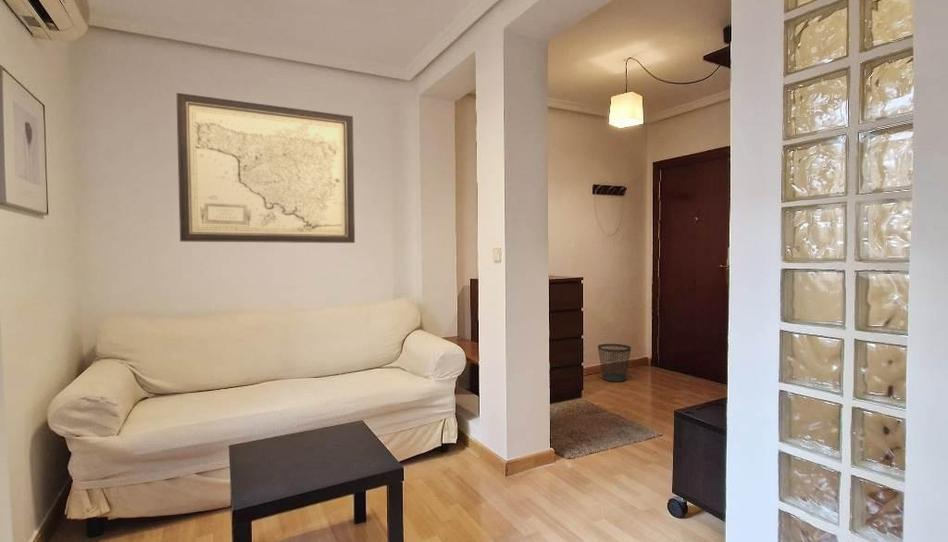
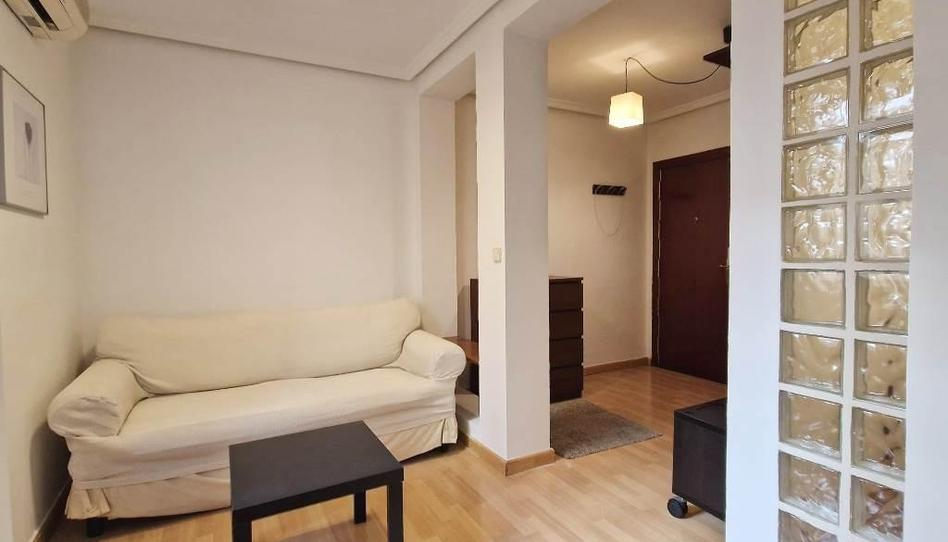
- wall art [175,92,356,244]
- wastebasket [597,343,632,383]
